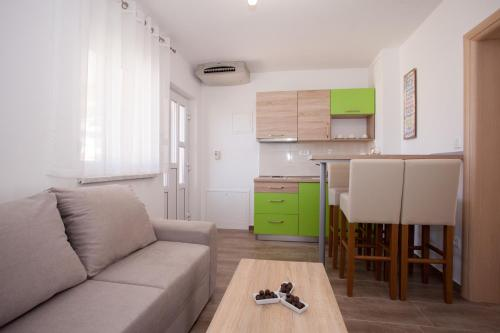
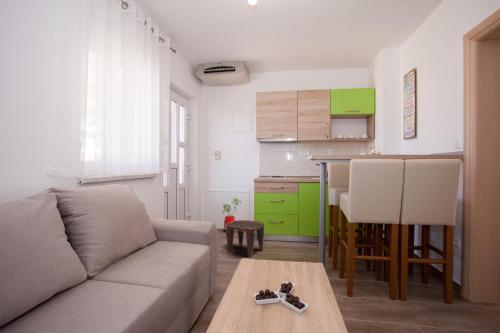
+ house plant [221,197,242,233]
+ stool [225,219,265,258]
